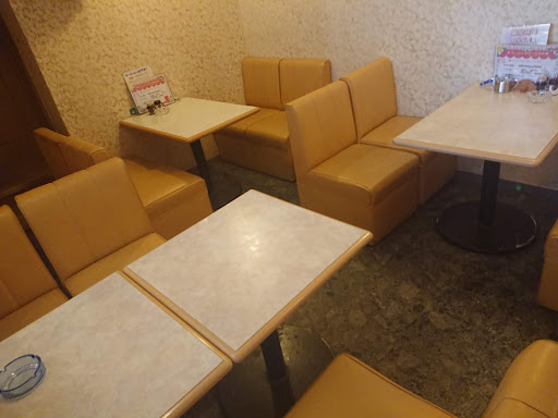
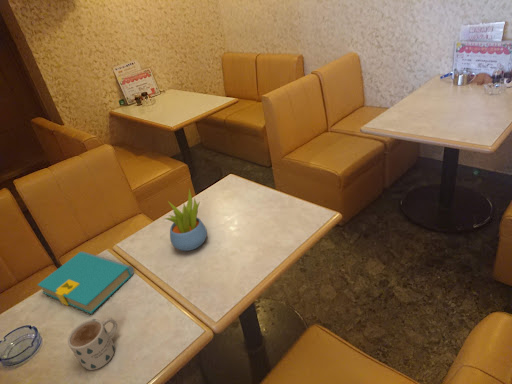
+ mug [67,317,118,371]
+ book [36,250,135,315]
+ succulent plant [163,188,208,252]
